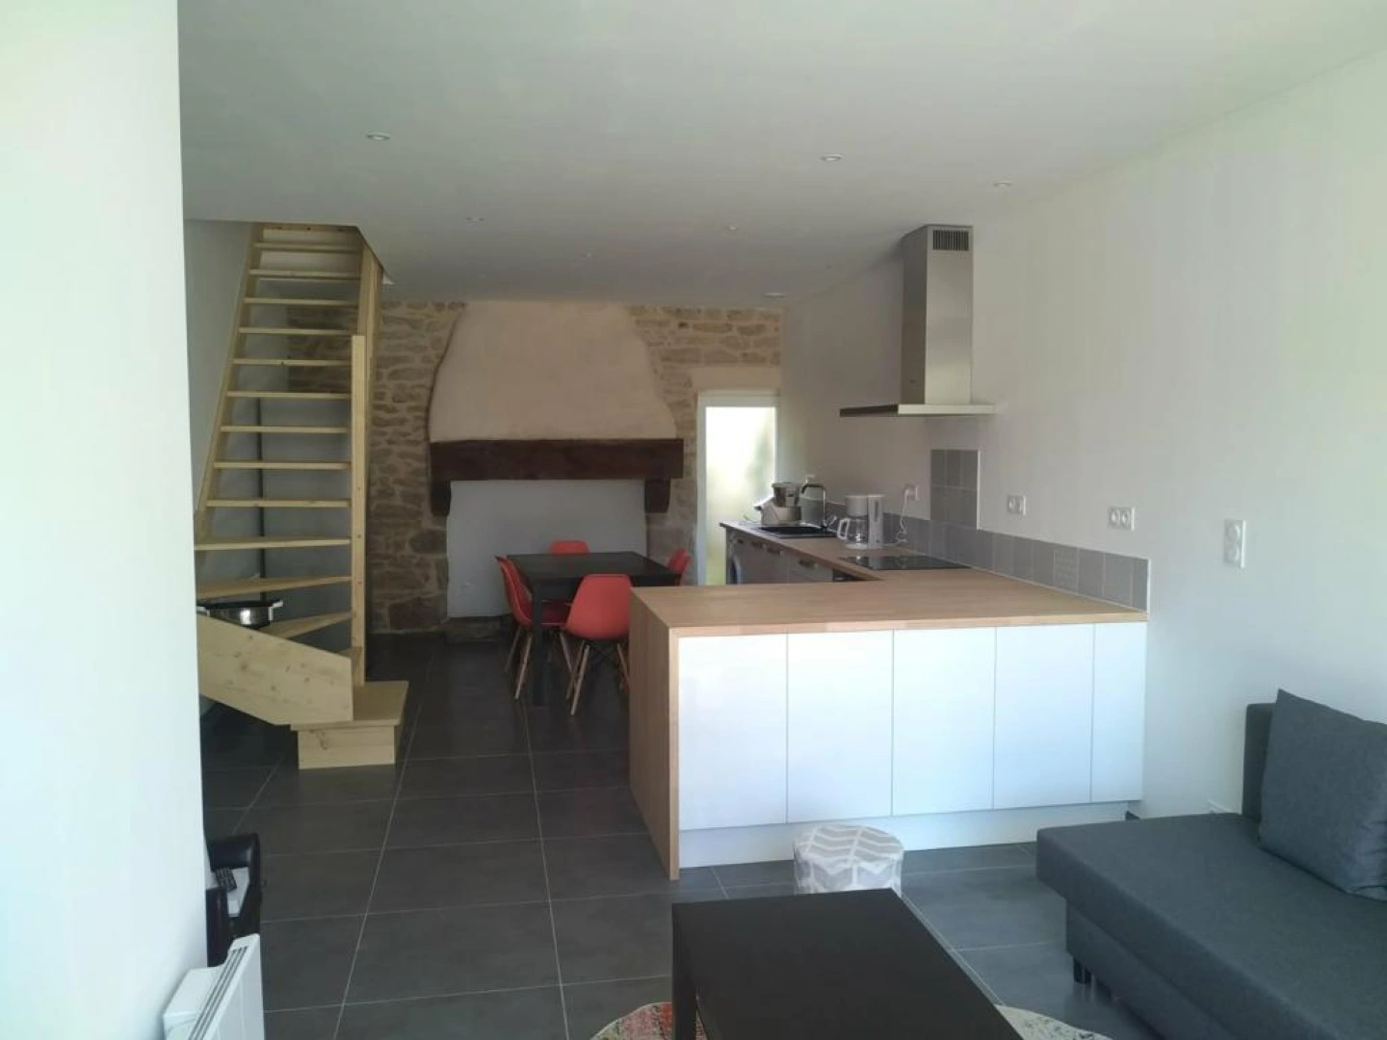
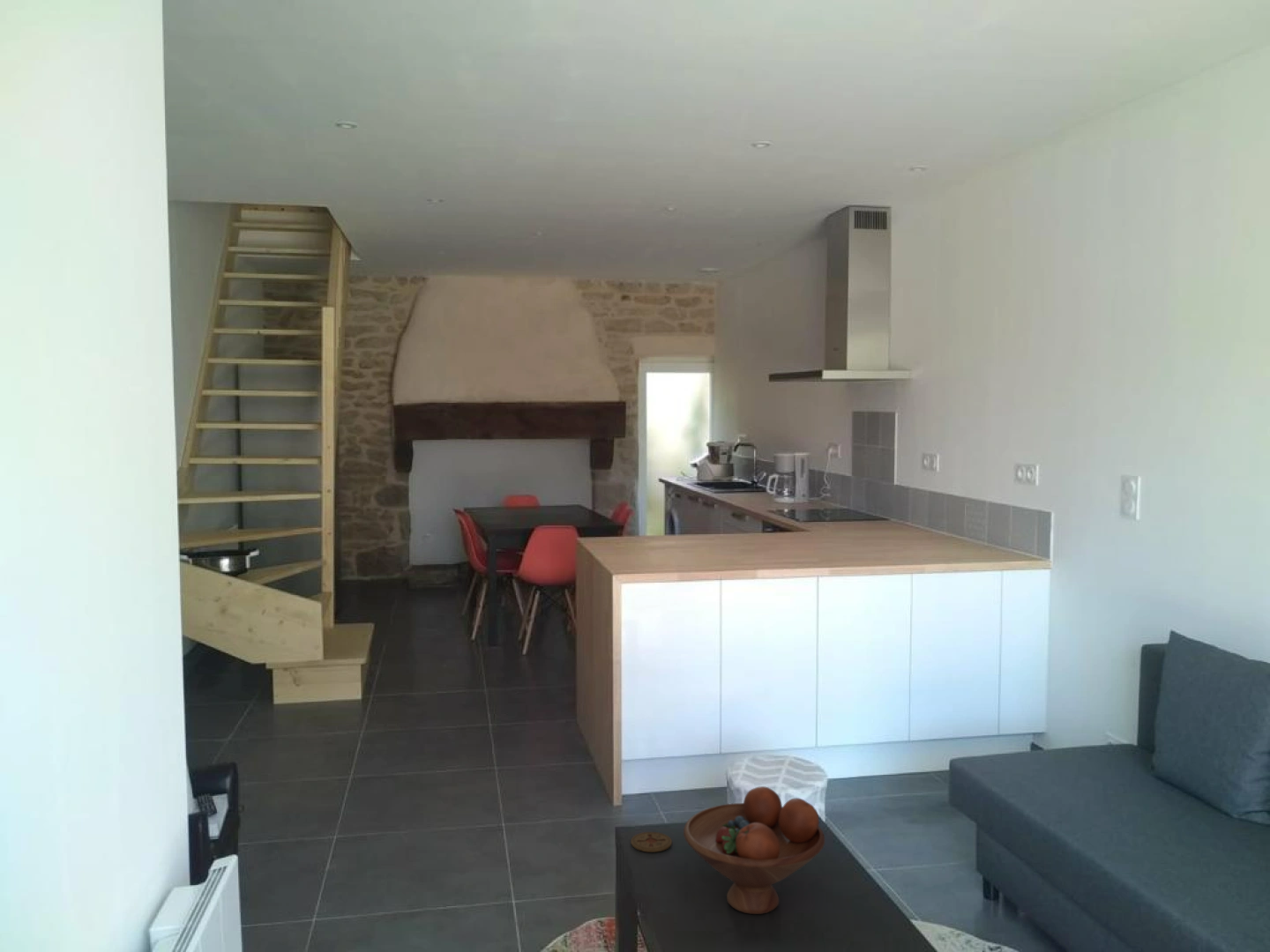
+ fruit bowl [683,785,826,915]
+ coaster [630,831,673,853]
